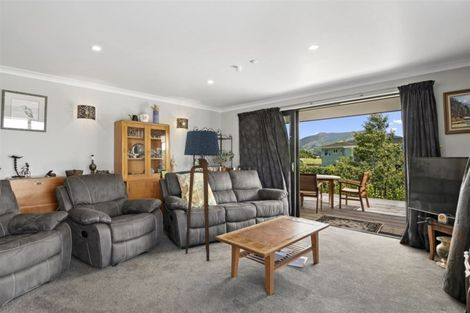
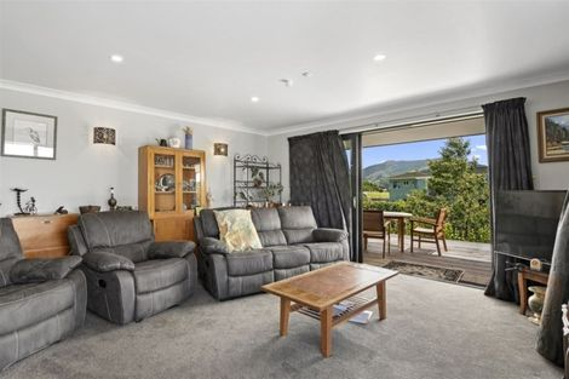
- floor lamp [183,129,221,262]
